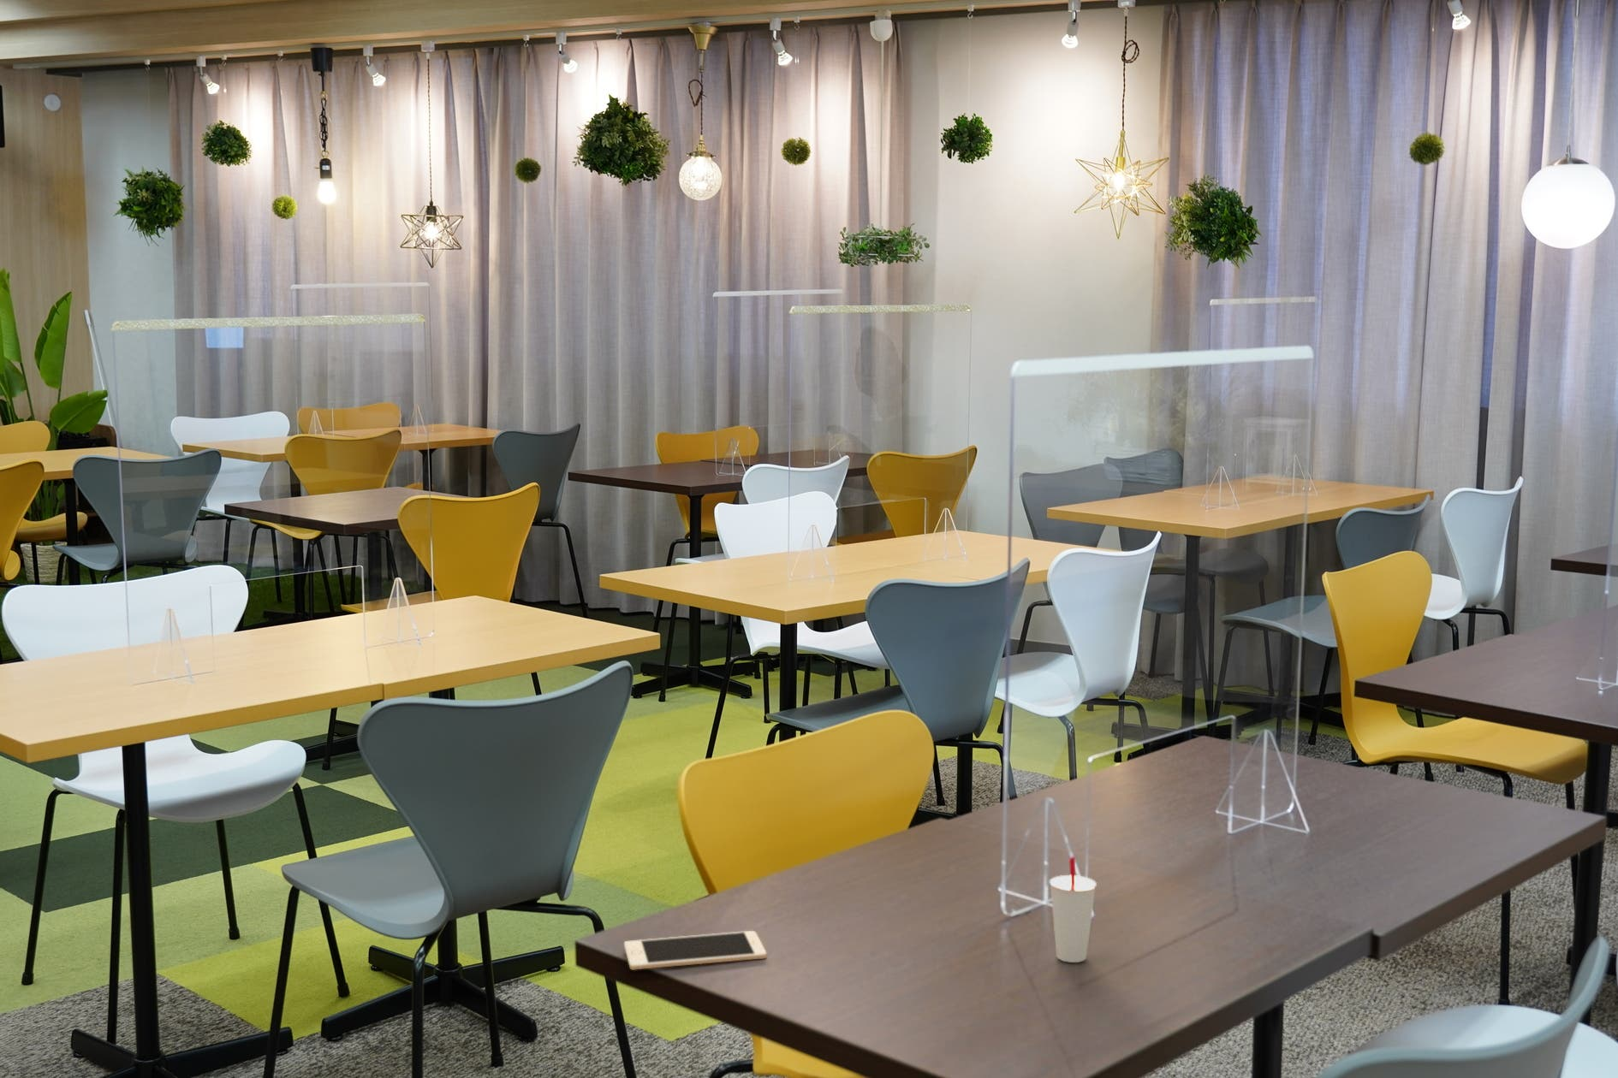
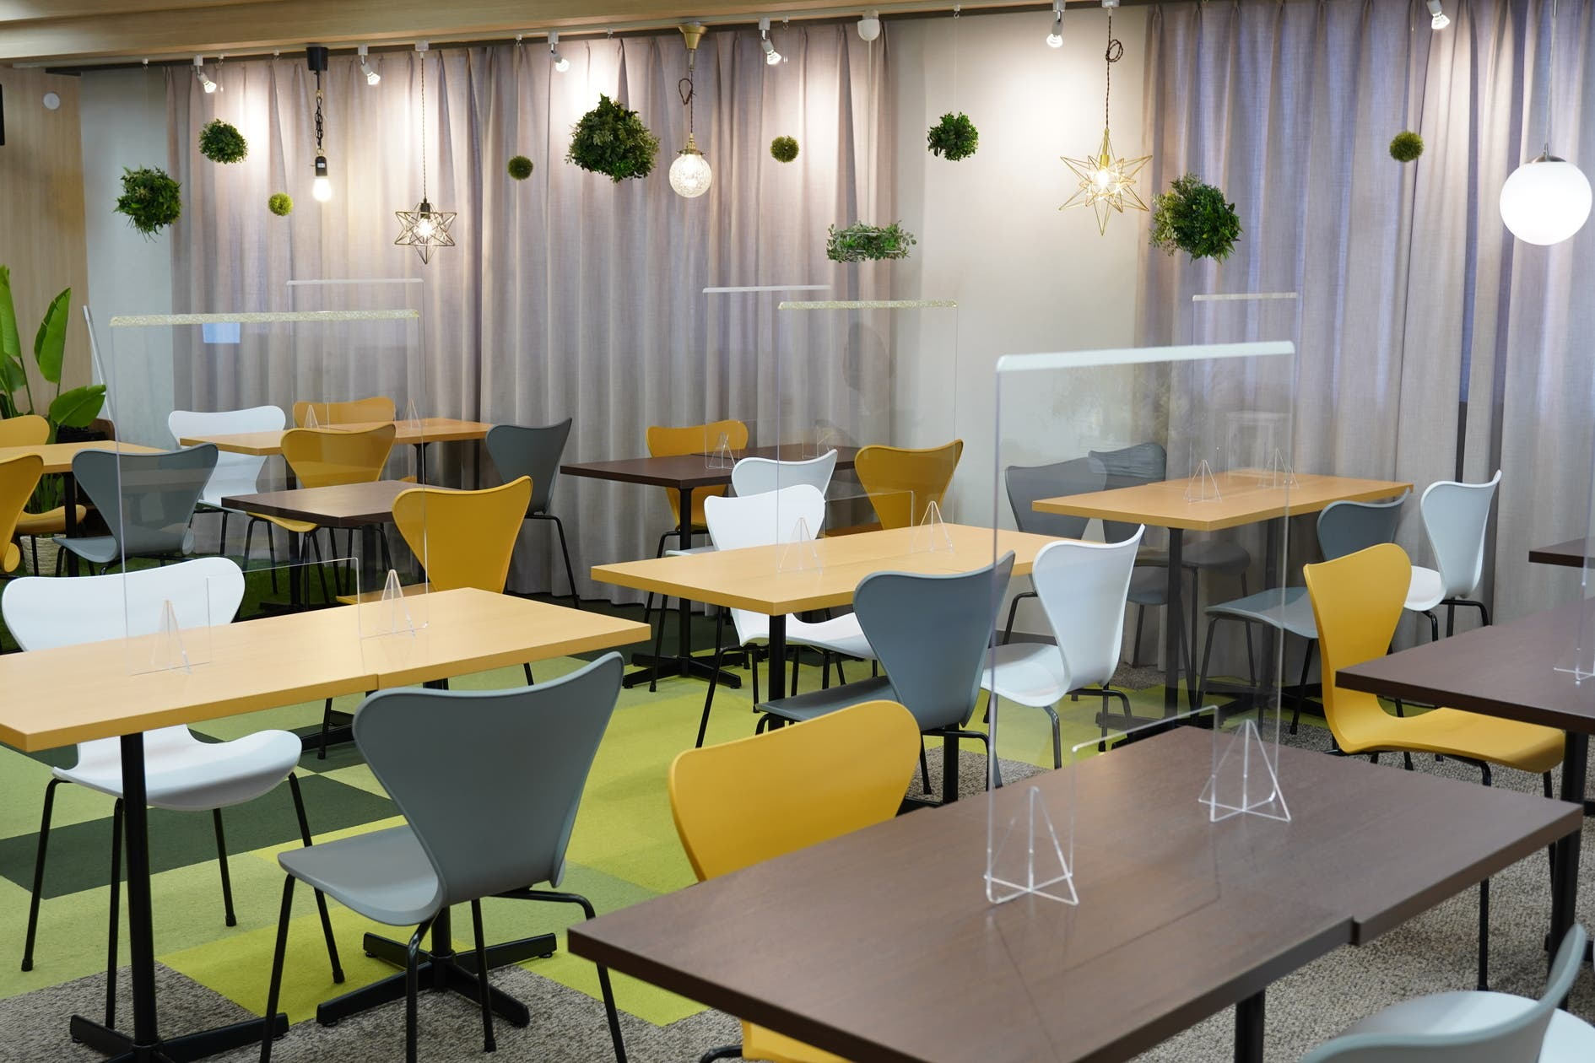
- cell phone [624,930,767,971]
- cup [1049,857,1098,964]
